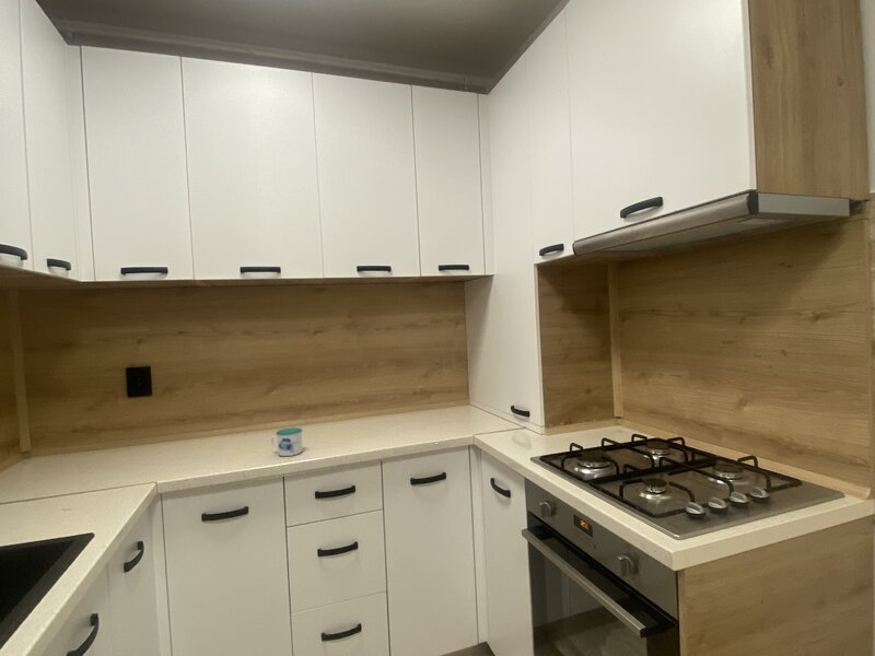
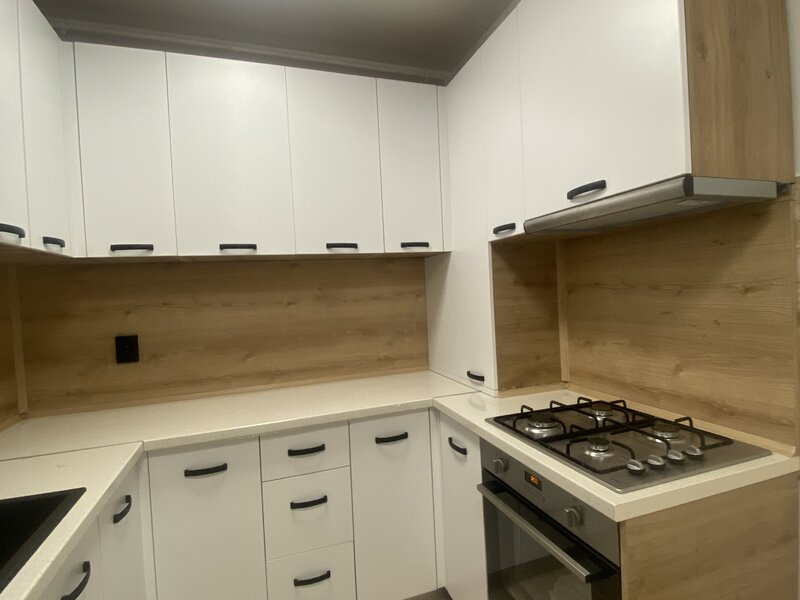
- mug [269,427,304,457]
